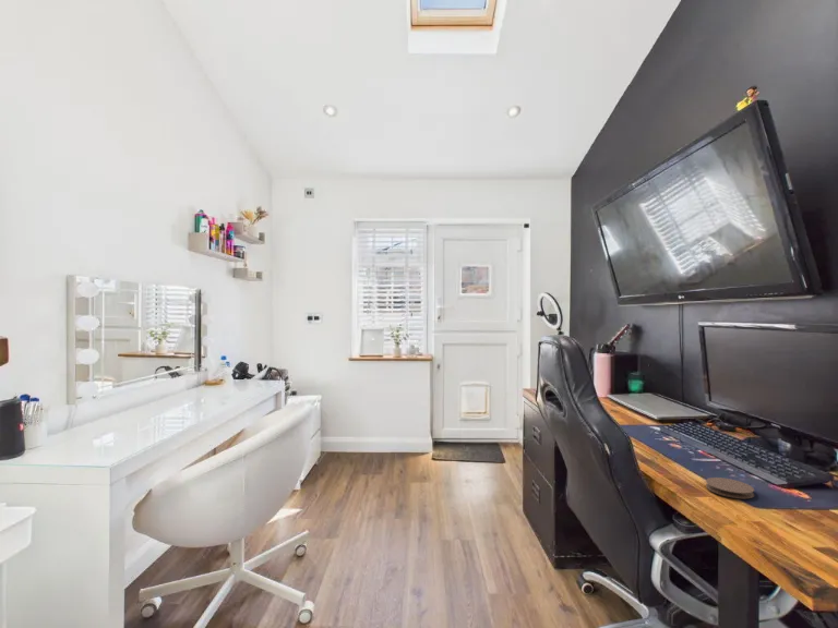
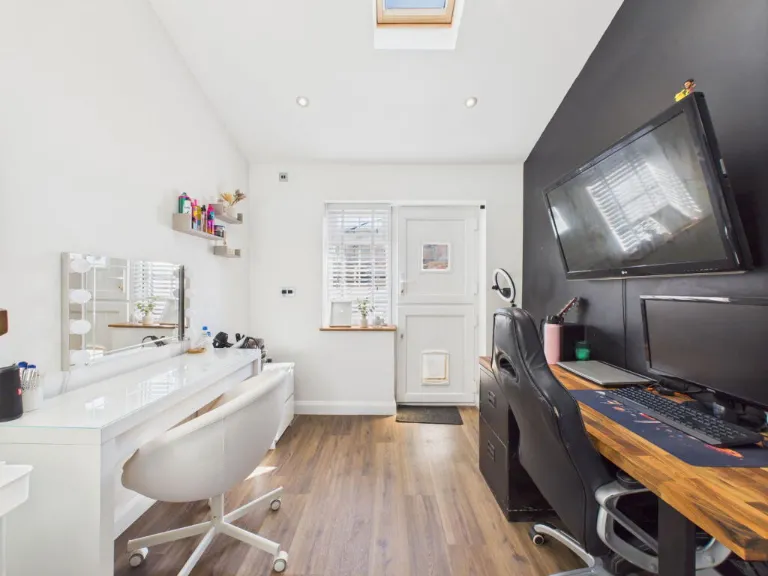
- coaster [705,476,755,499]
